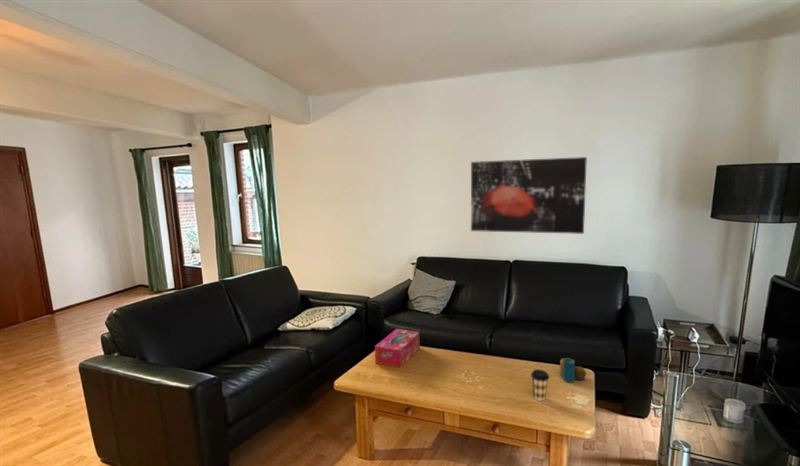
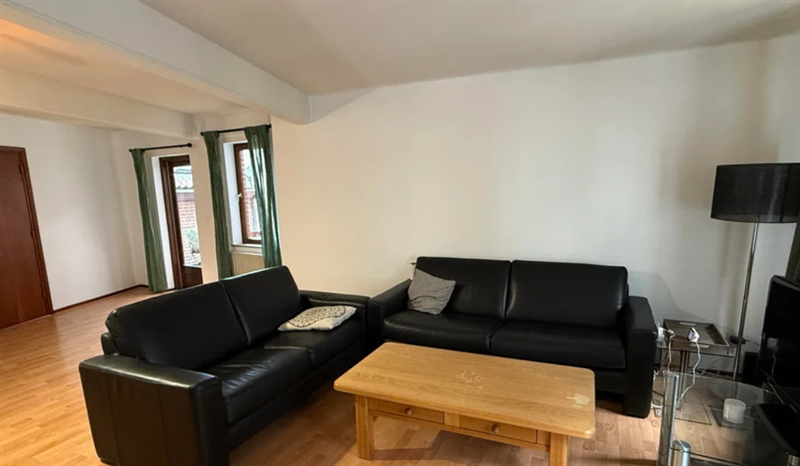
- tissue box [374,328,421,369]
- wall art [470,156,588,235]
- candle [559,357,587,384]
- coffee cup [530,369,550,402]
